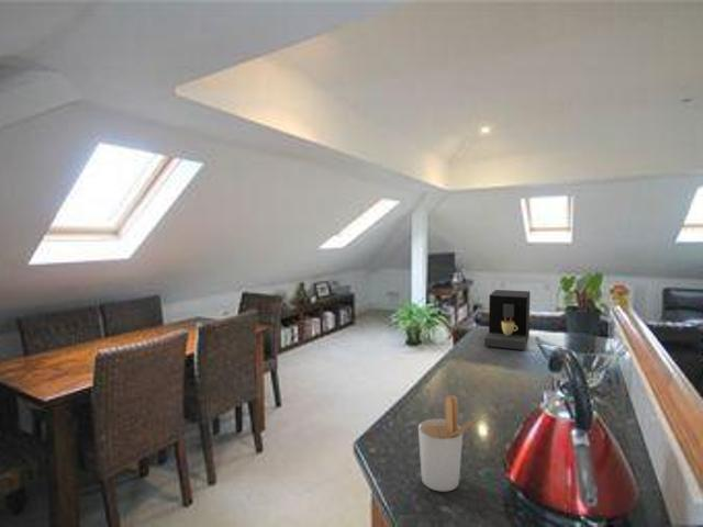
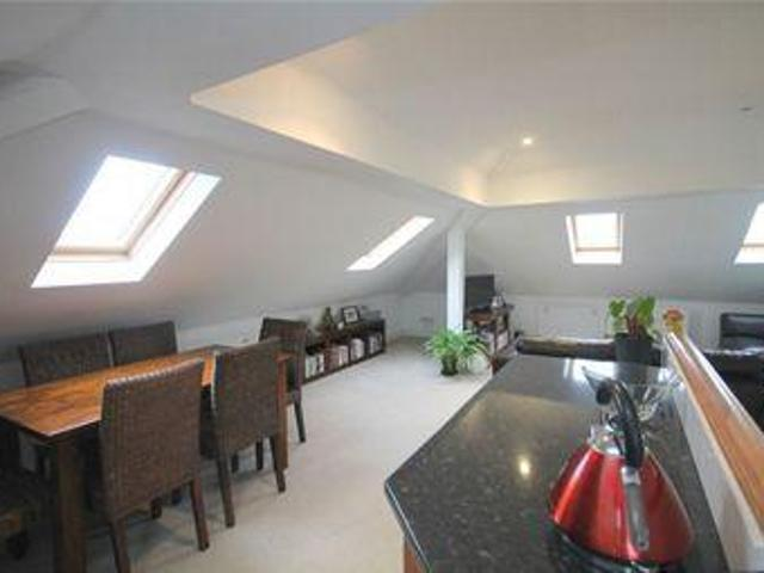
- utensil holder [417,394,489,493]
- coffee maker [483,289,532,351]
